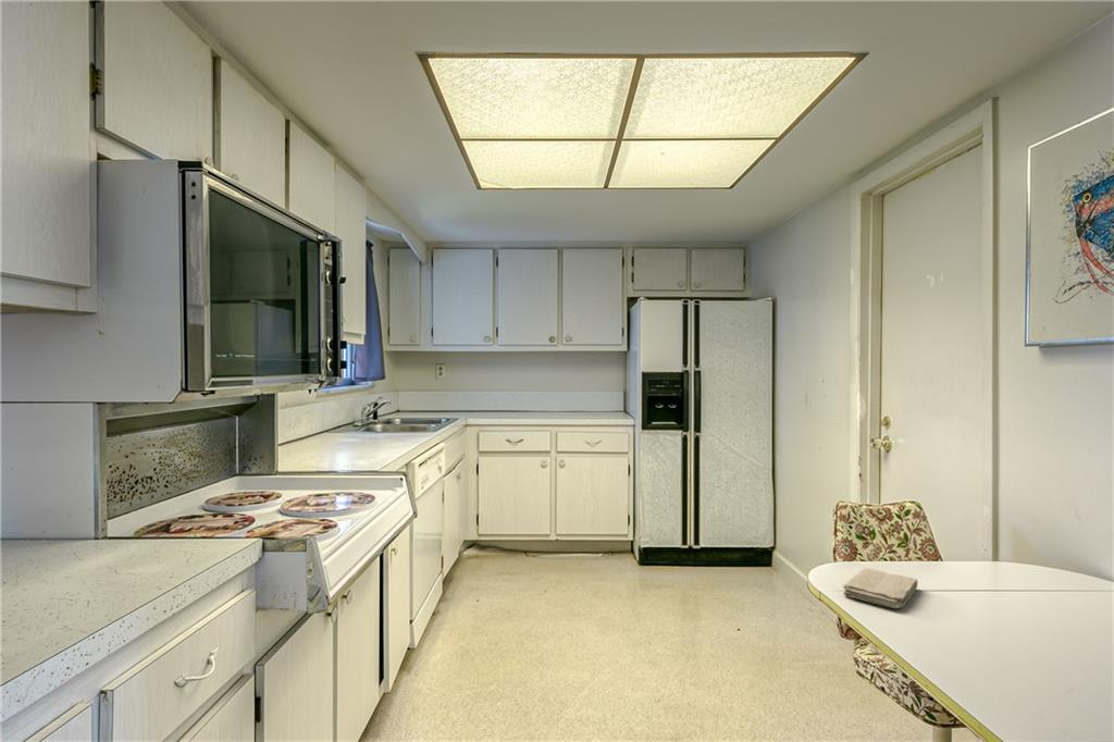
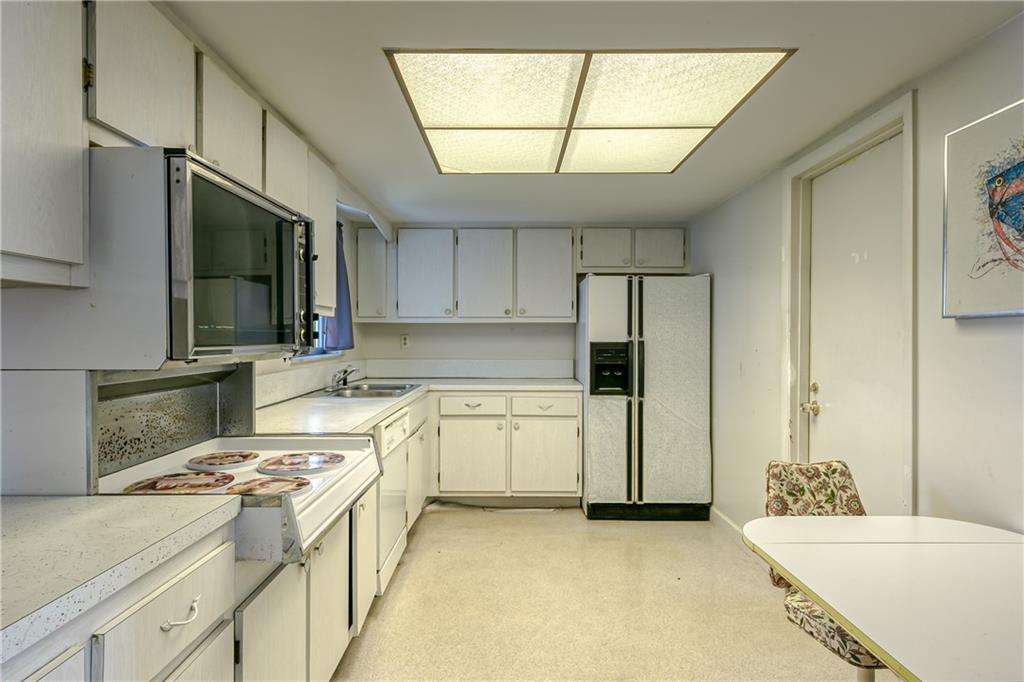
- washcloth [842,567,918,609]
